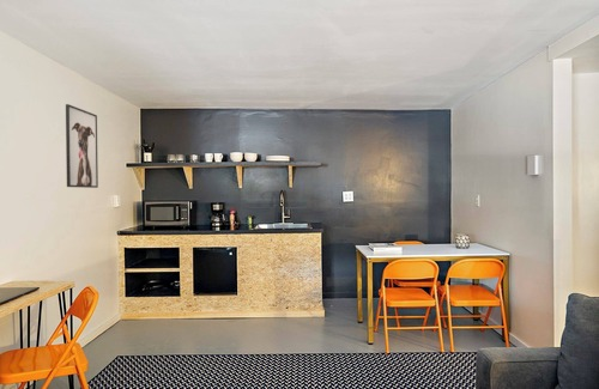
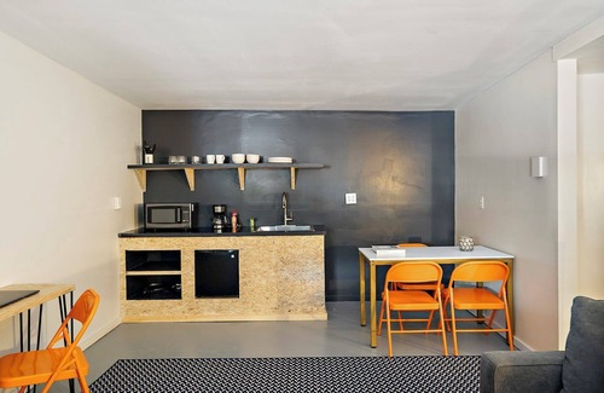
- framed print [65,103,99,189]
